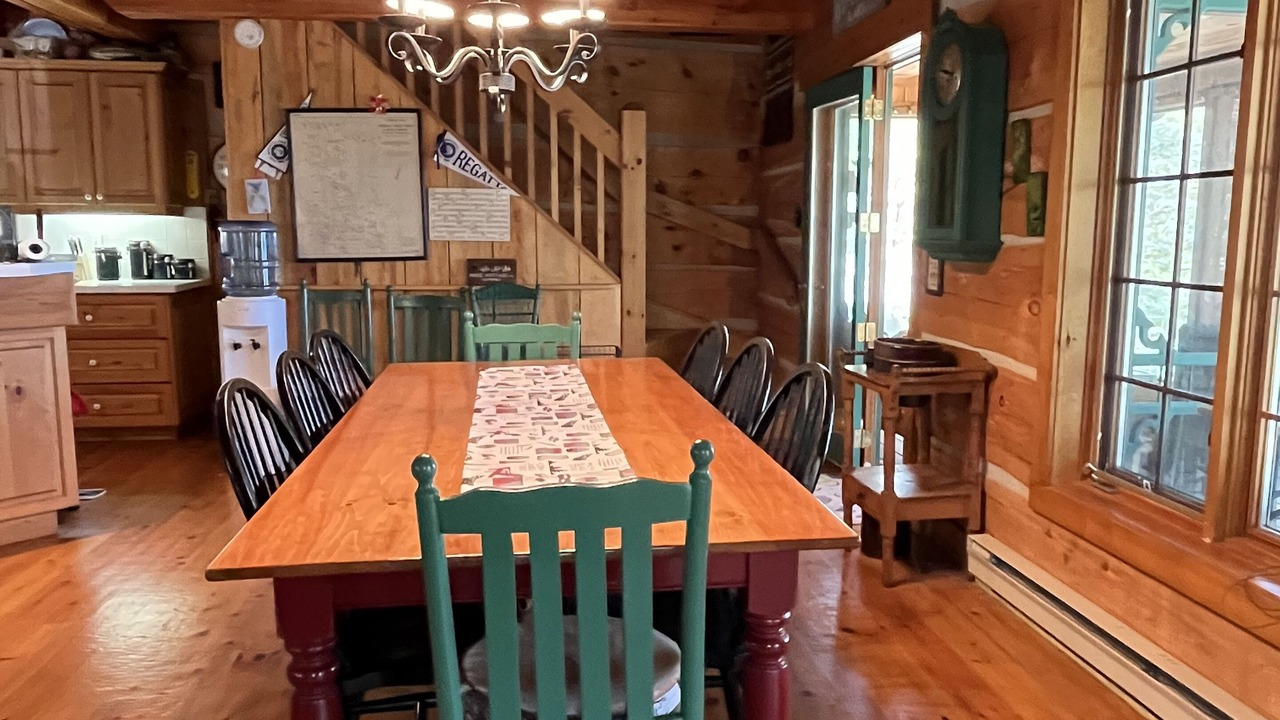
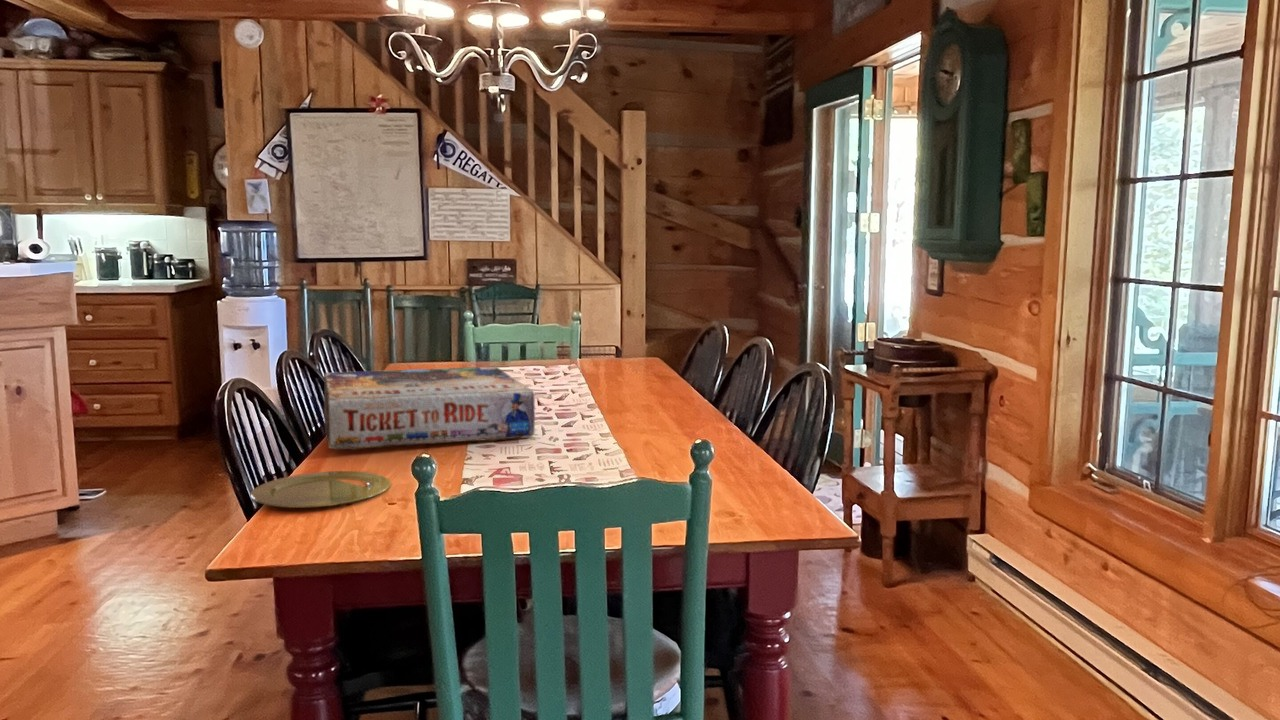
+ plate [250,470,392,509]
+ board game [322,366,536,451]
